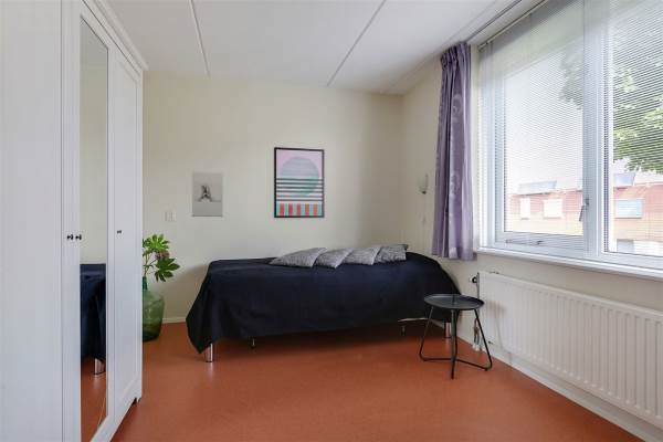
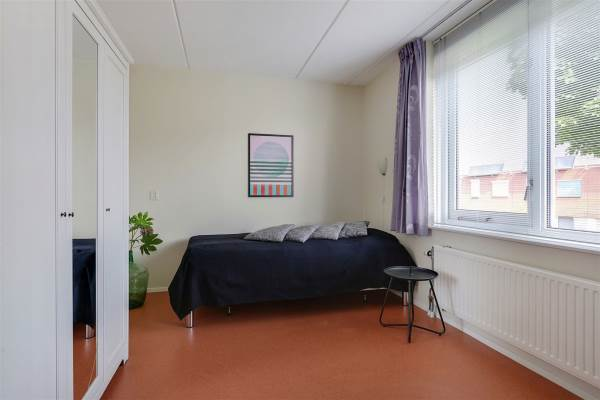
- wall sculpture [191,170,224,218]
